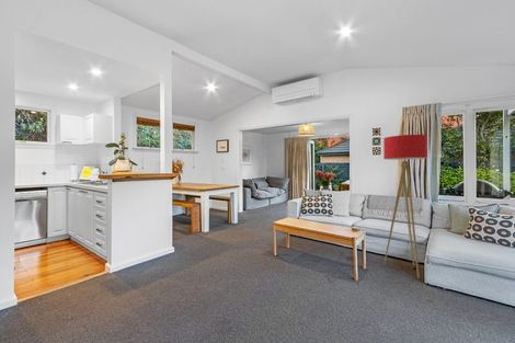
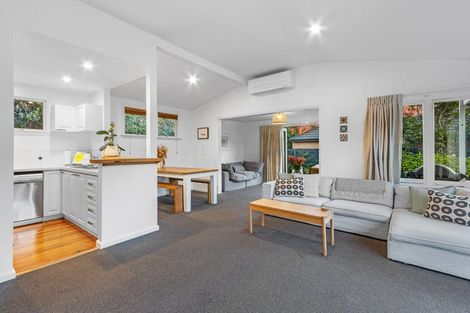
- floor lamp [382,134,428,279]
